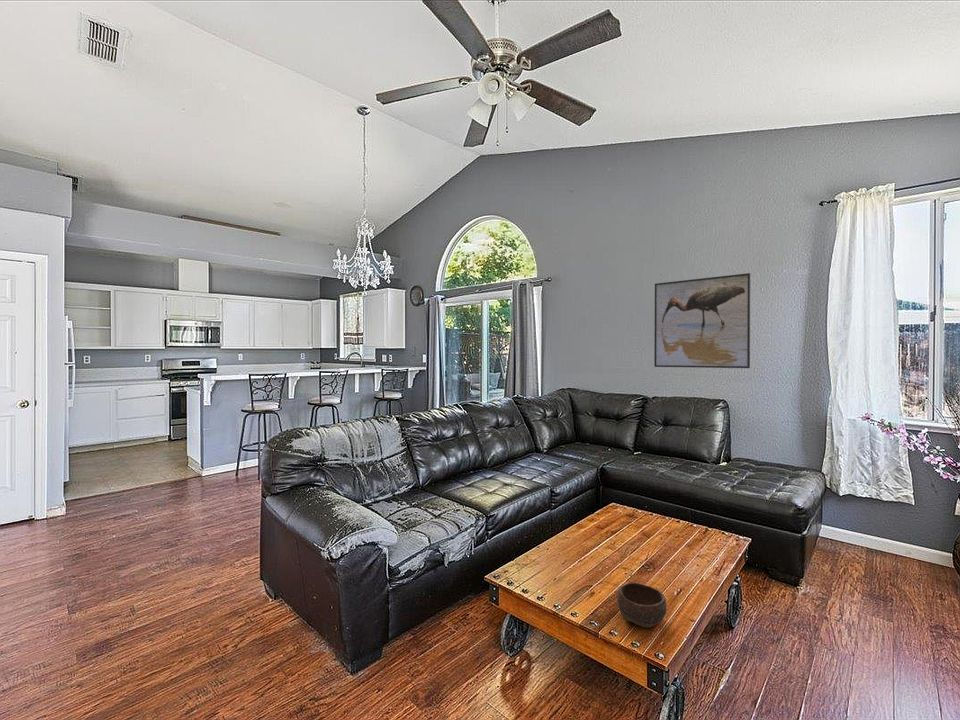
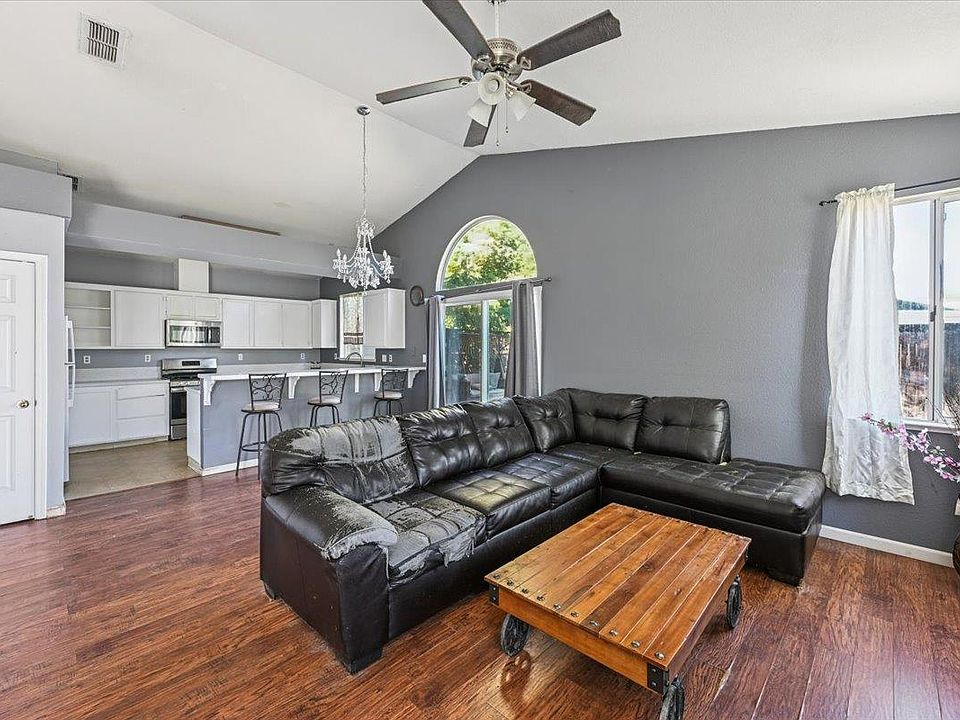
- bowl [616,581,667,629]
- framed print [653,272,751,369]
